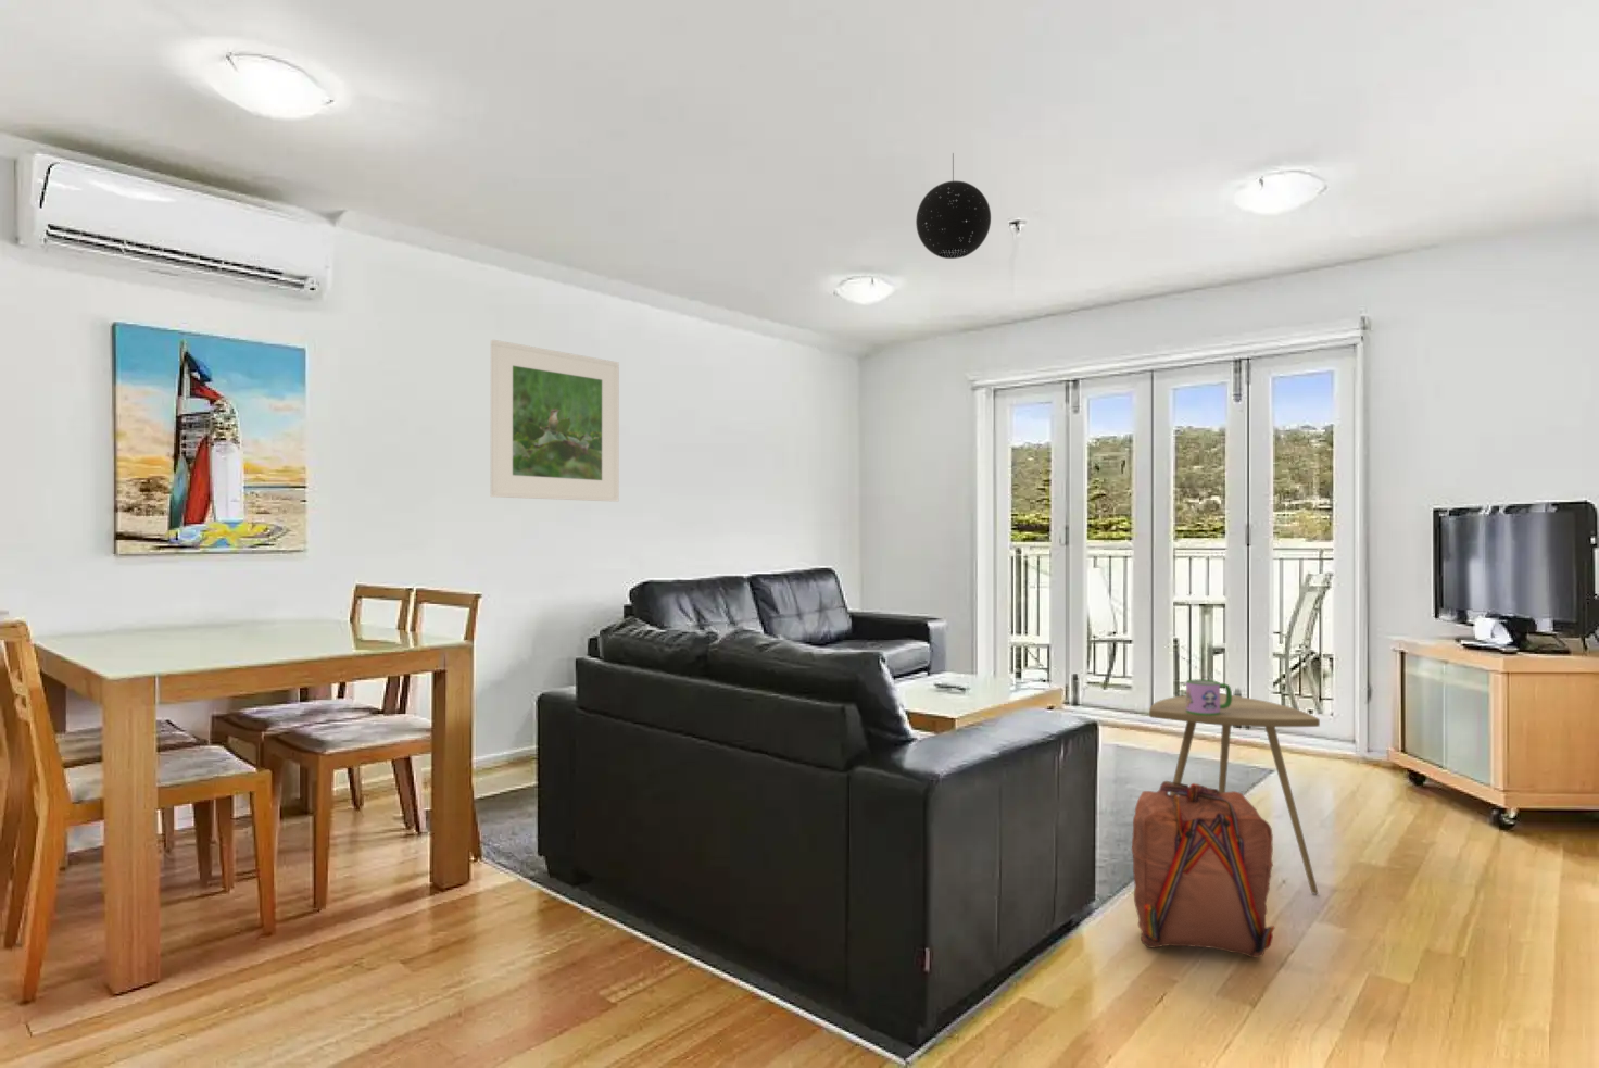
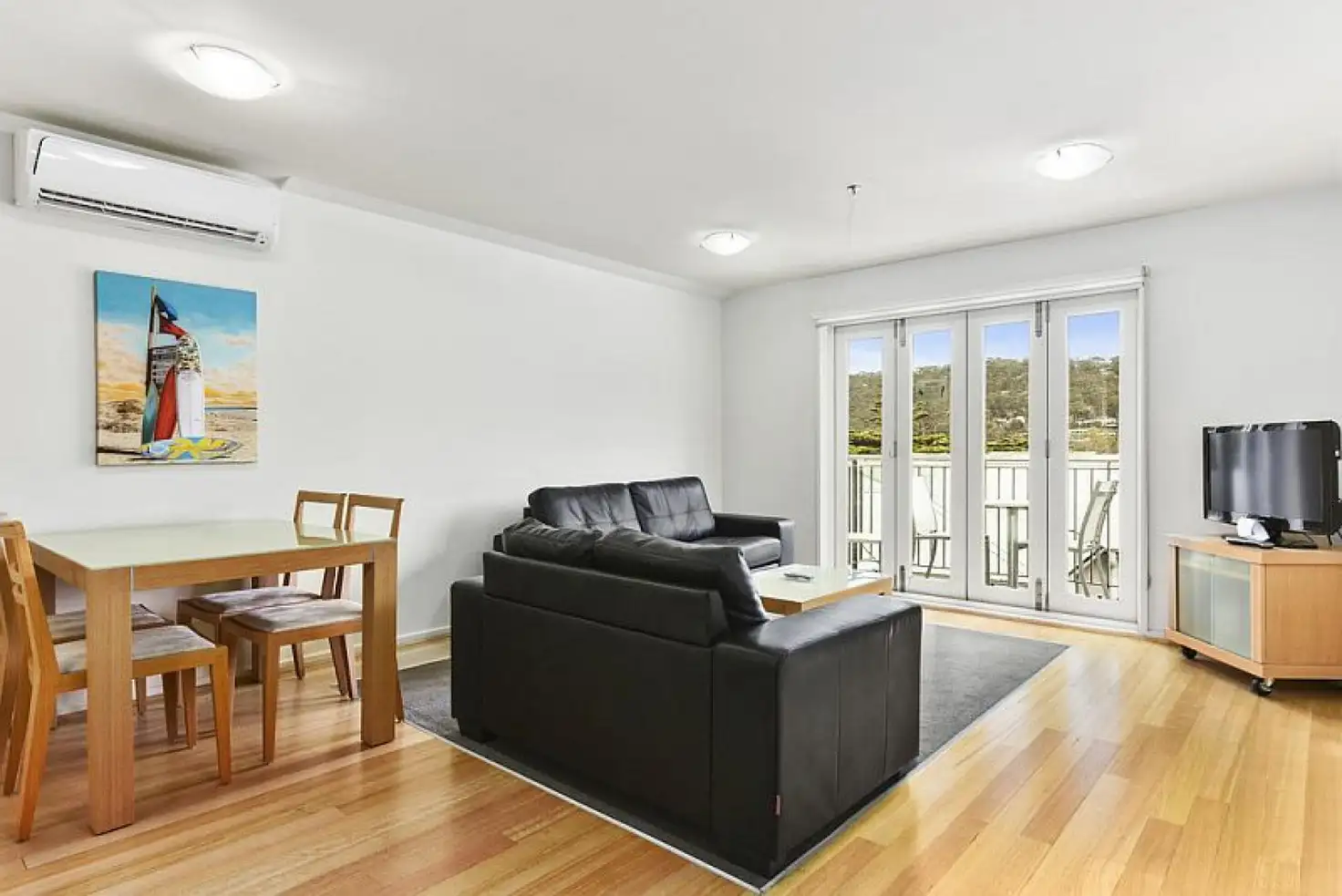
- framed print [490,339,621,503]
- side table [1149,693,1321,895]
- pendant light [915,153,991,260]
- backpack [1131,780,1276,958]
- mug [1186,678,1233,716]
